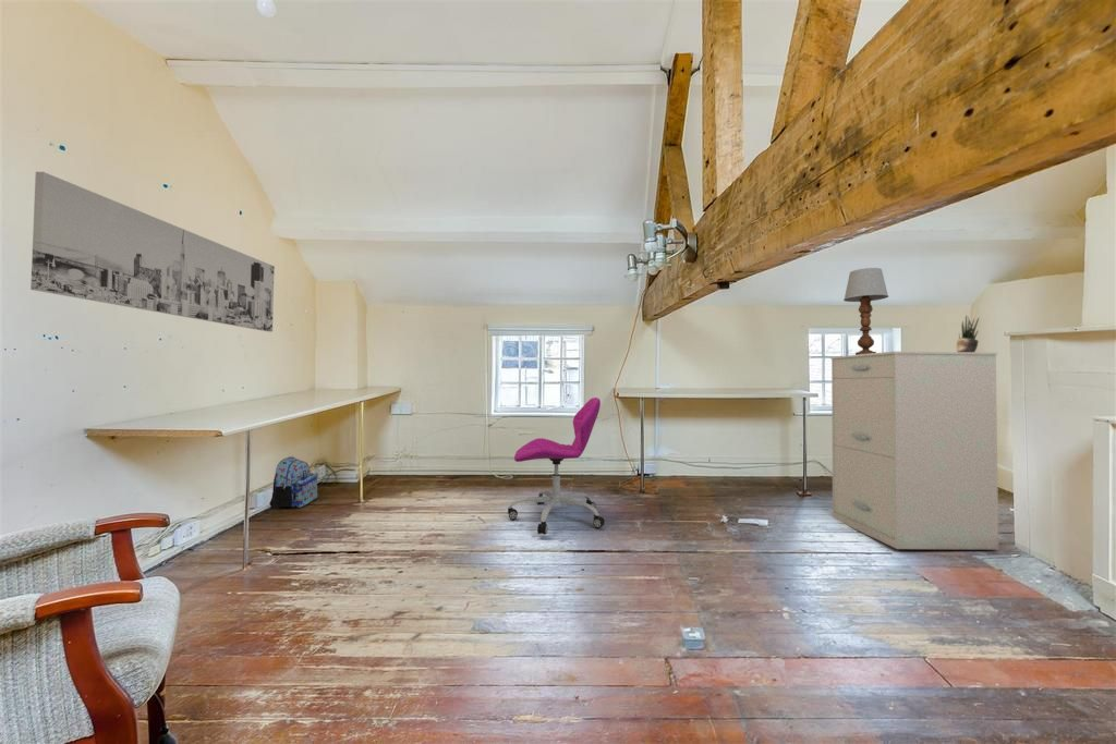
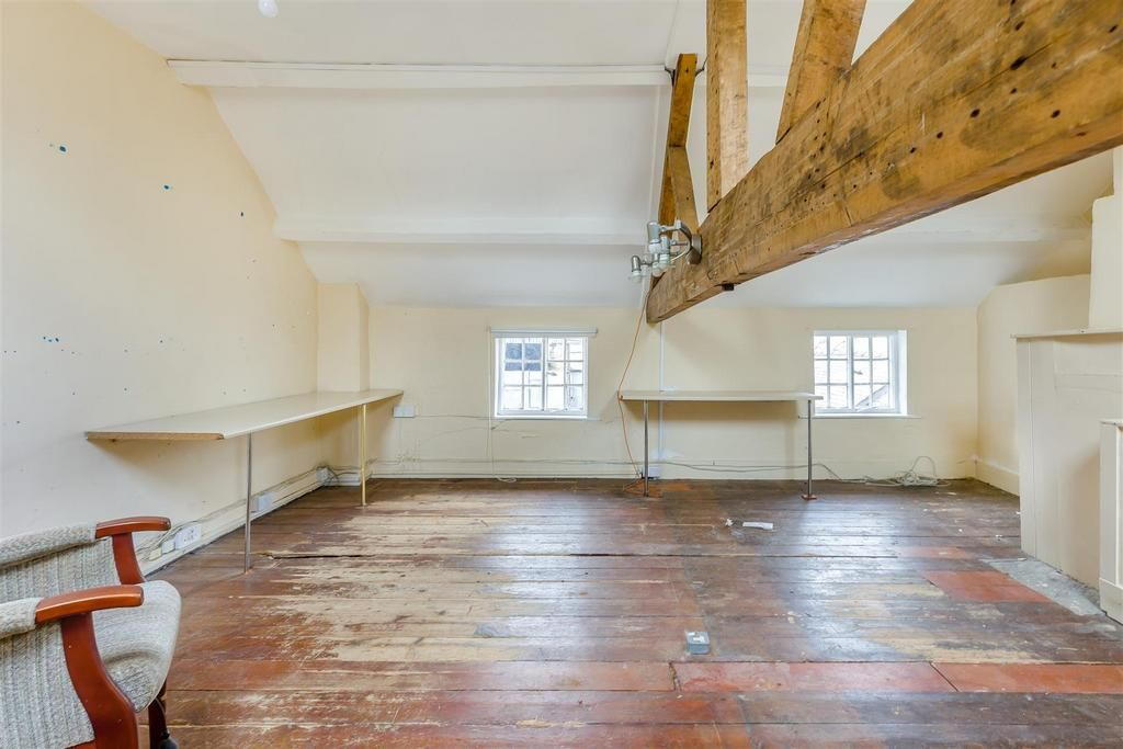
- wall art [29,171,276,332]
- table lamp [842,267,889,355]
- backpack [268,455,319,509]
- potted plant [956,314,980,352]
- office chair [507,397,606,536]
- filing cabinet [829,351,999,550]
